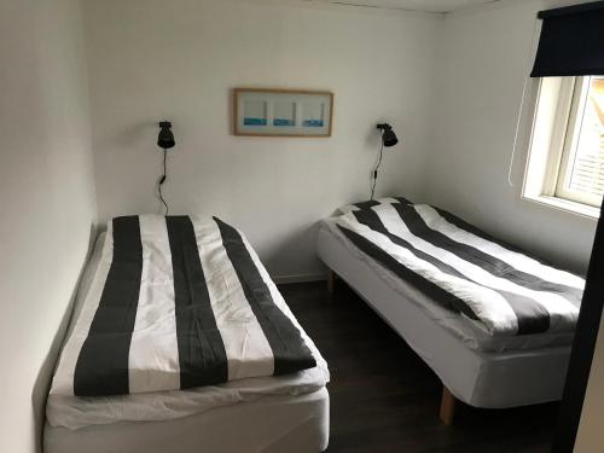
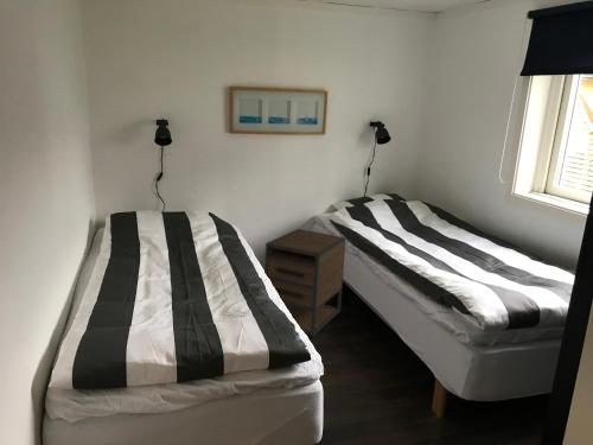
+ nightstand [263,228,347,338]
